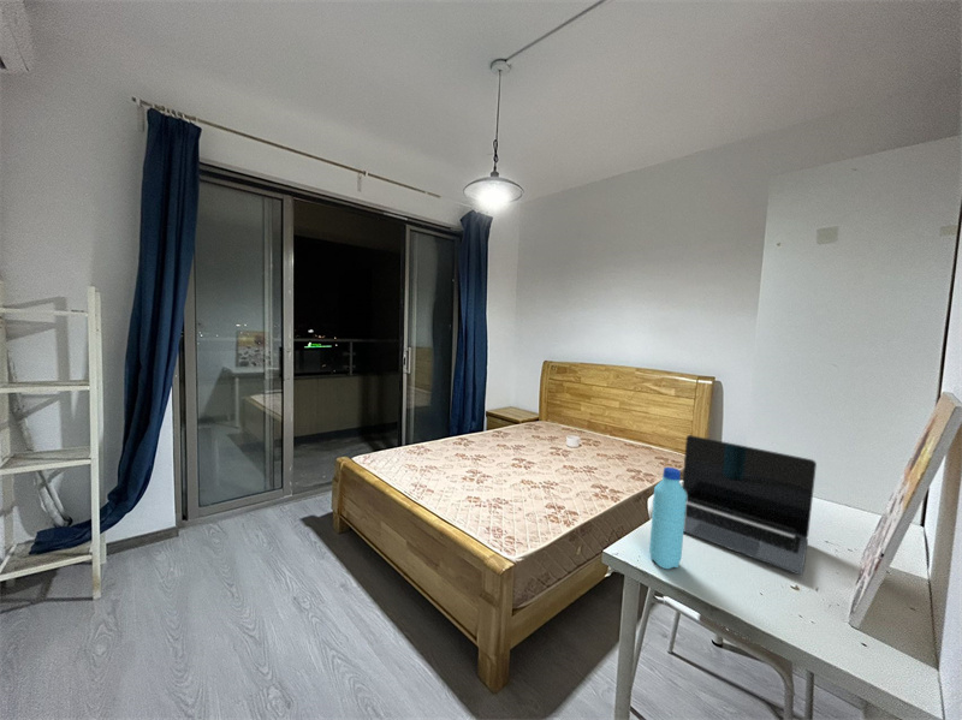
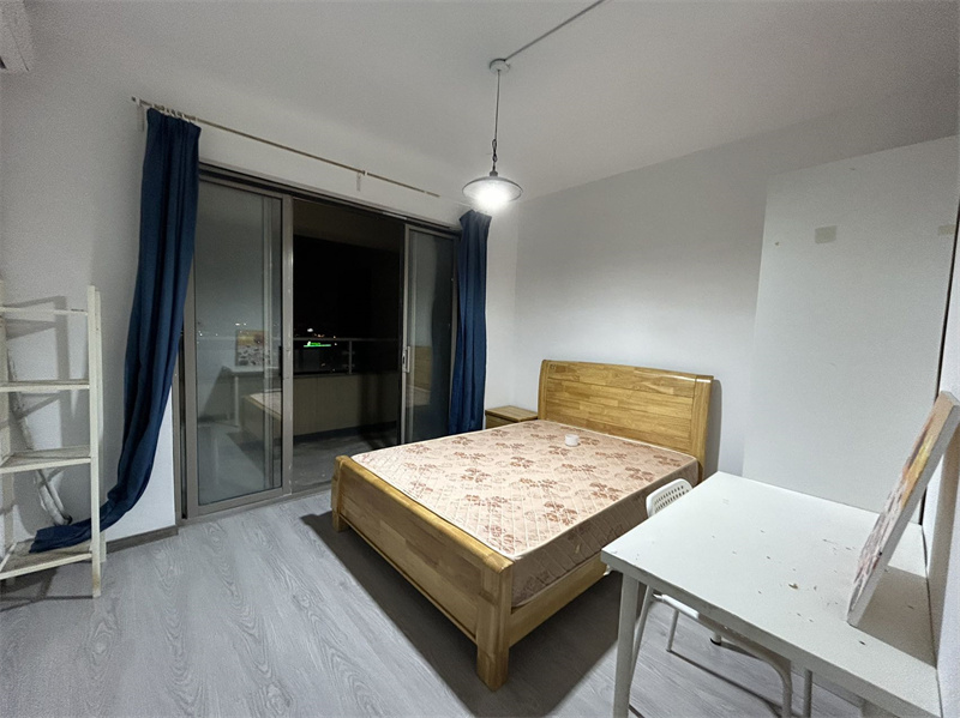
- water bottle [648,466,687,570]
- laptop [681,434,818,576]
